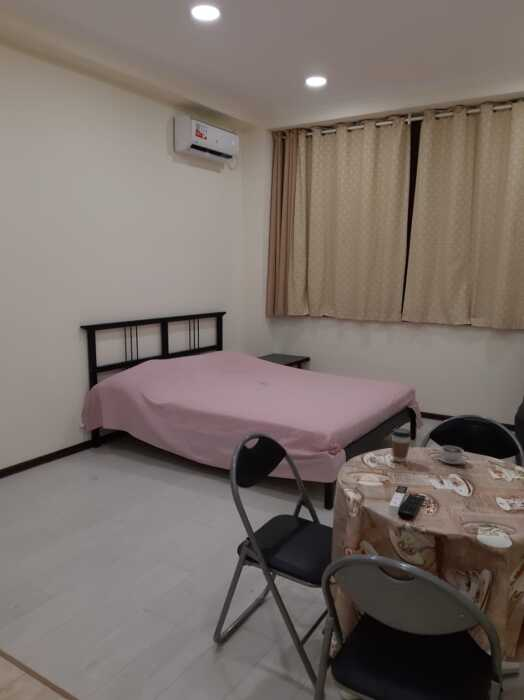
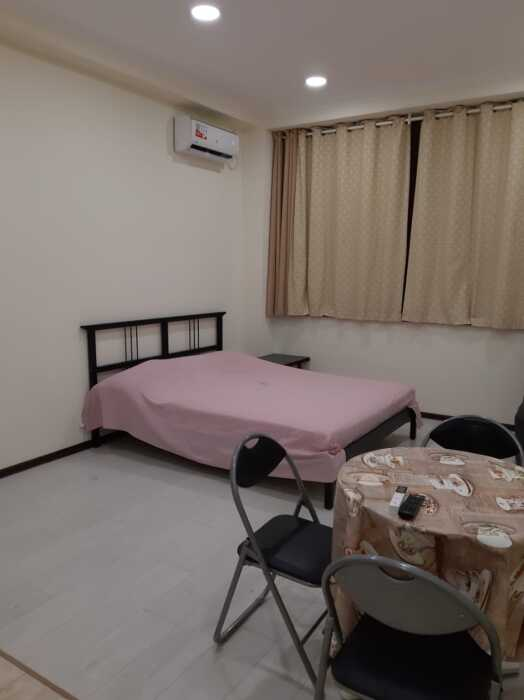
- cappuccino [431,445,465,465]
- coffee cup [391,428,412,463]
